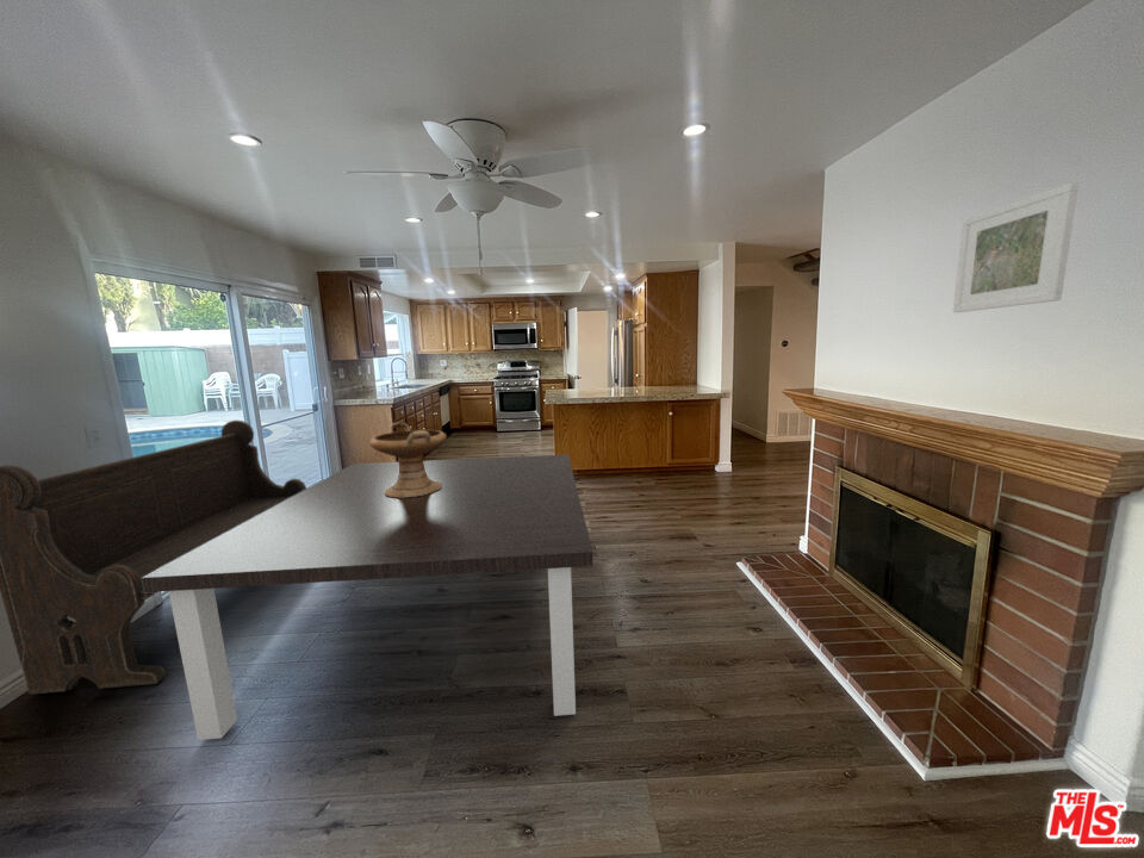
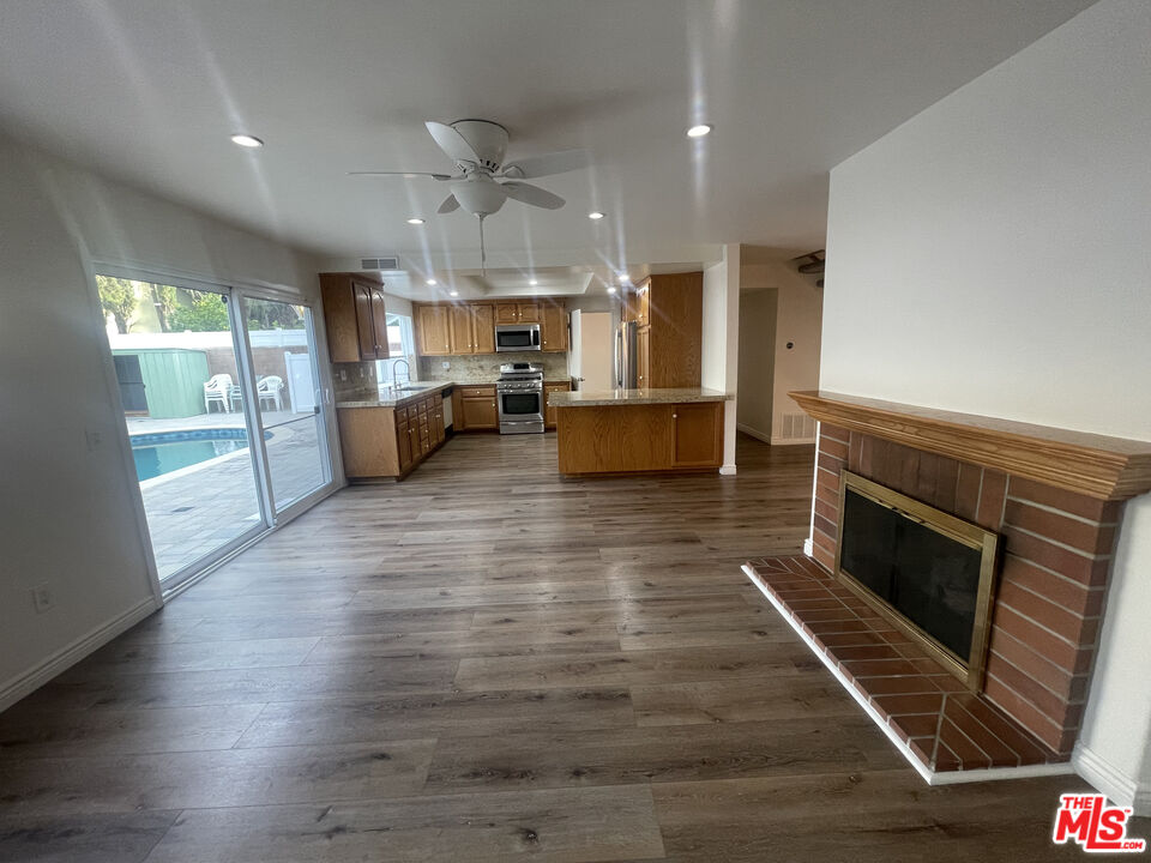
- decorative bowl [368,421,448,498]
- dining table [142,453,595,741]
- bench [0,419,307,695]
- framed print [952,181,1080,313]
